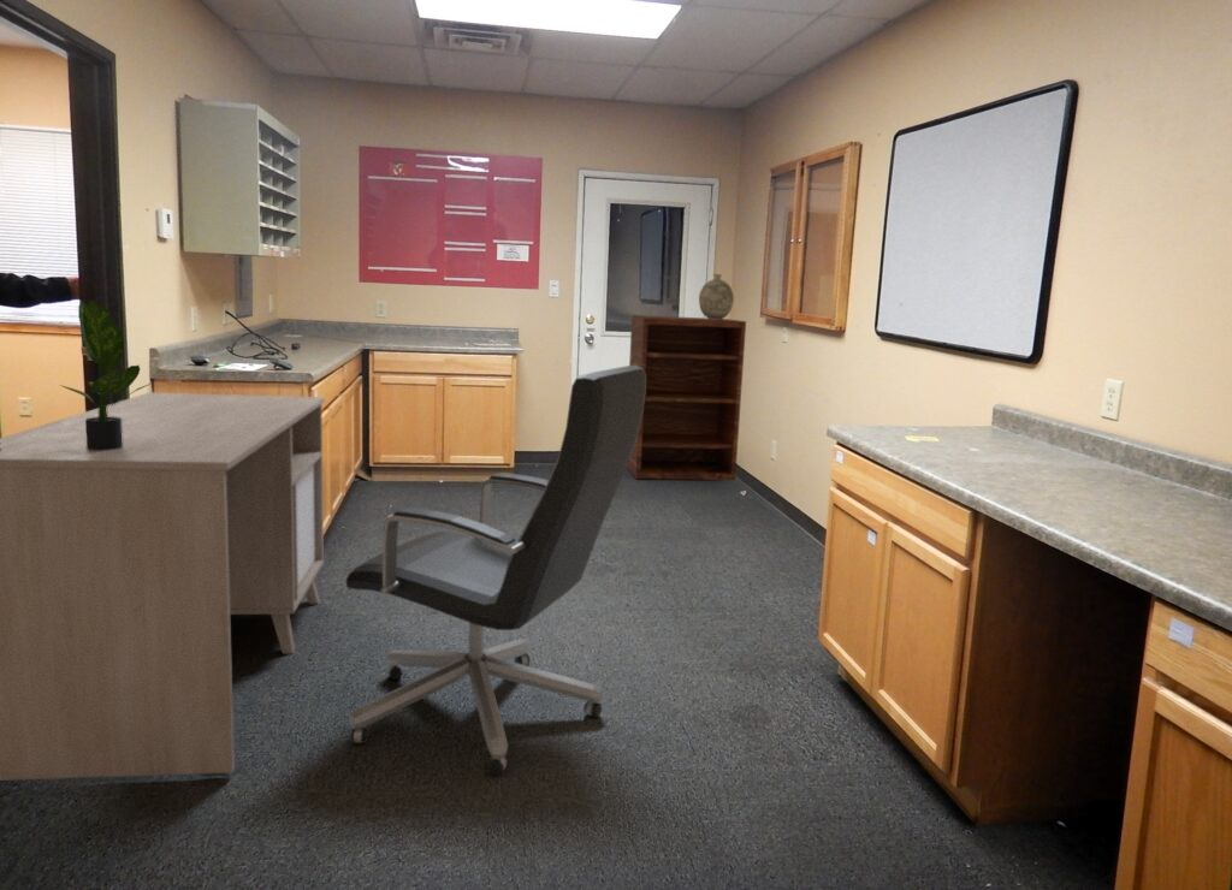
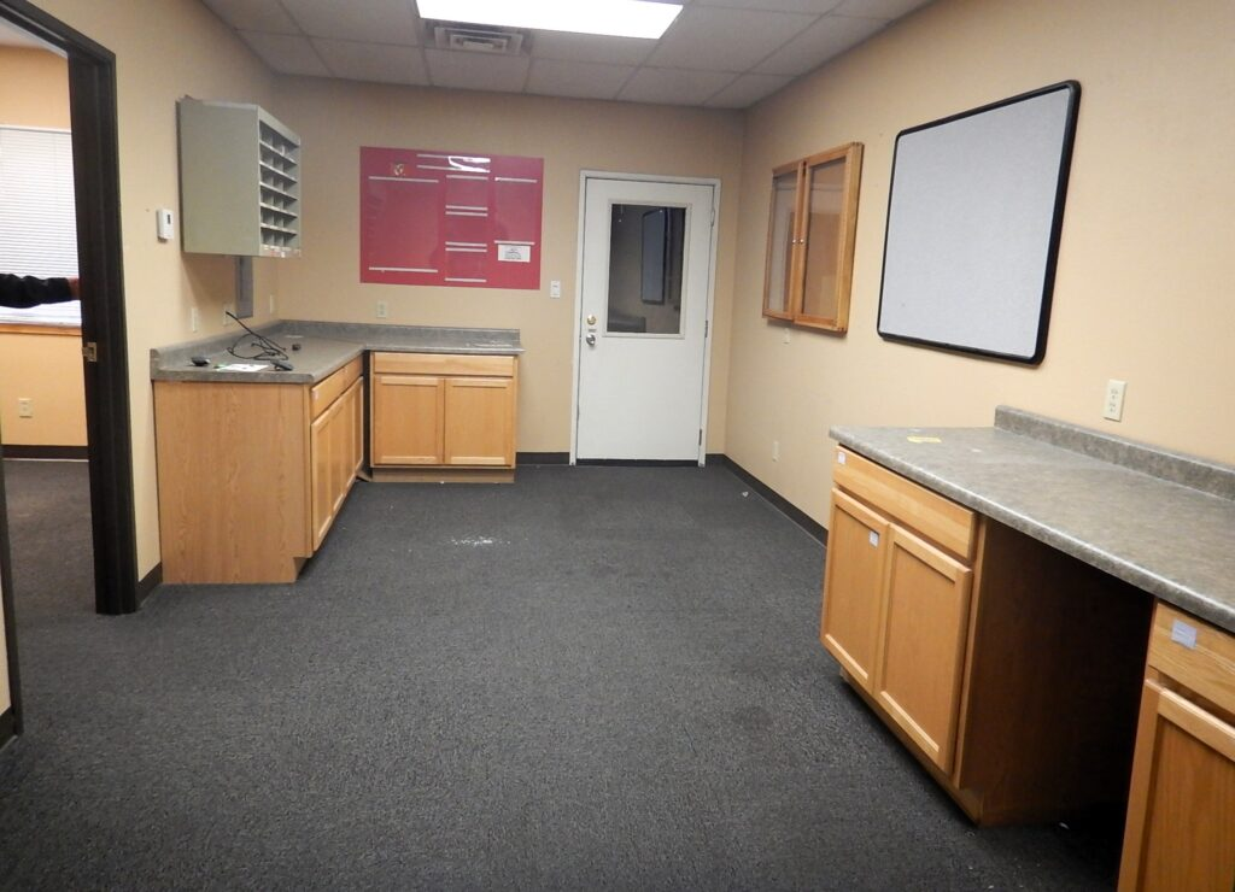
- decorative vase [698,273,735,320]
- office chair [345,364,646,776]
- desk [0,391,326,782]
- shelving unit [626,314,747,481]
- potted plant [59,298,152,451]
